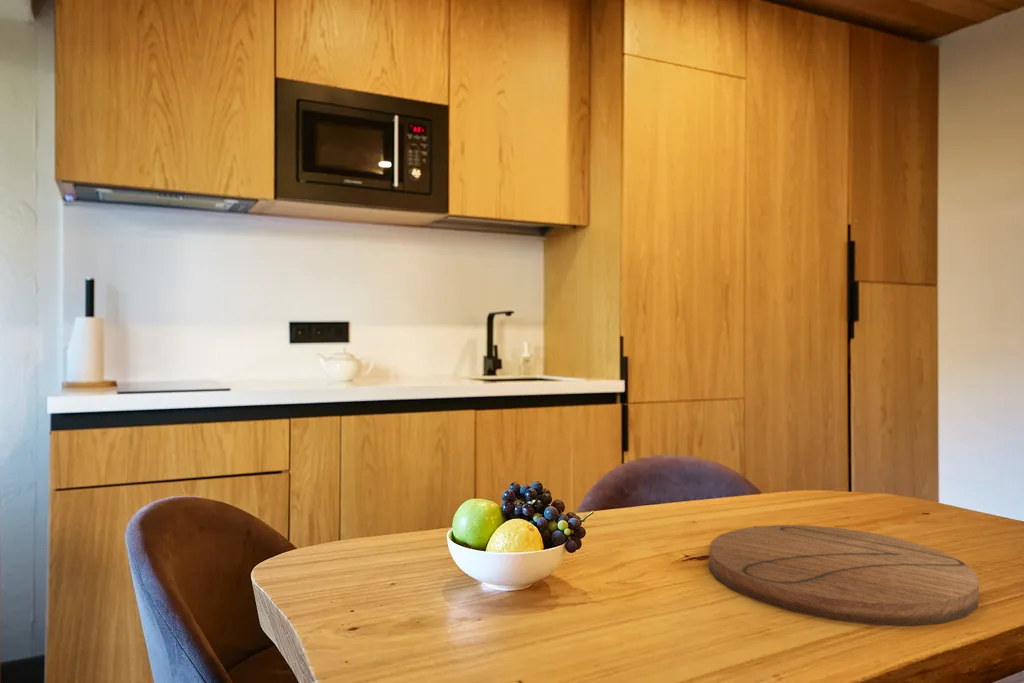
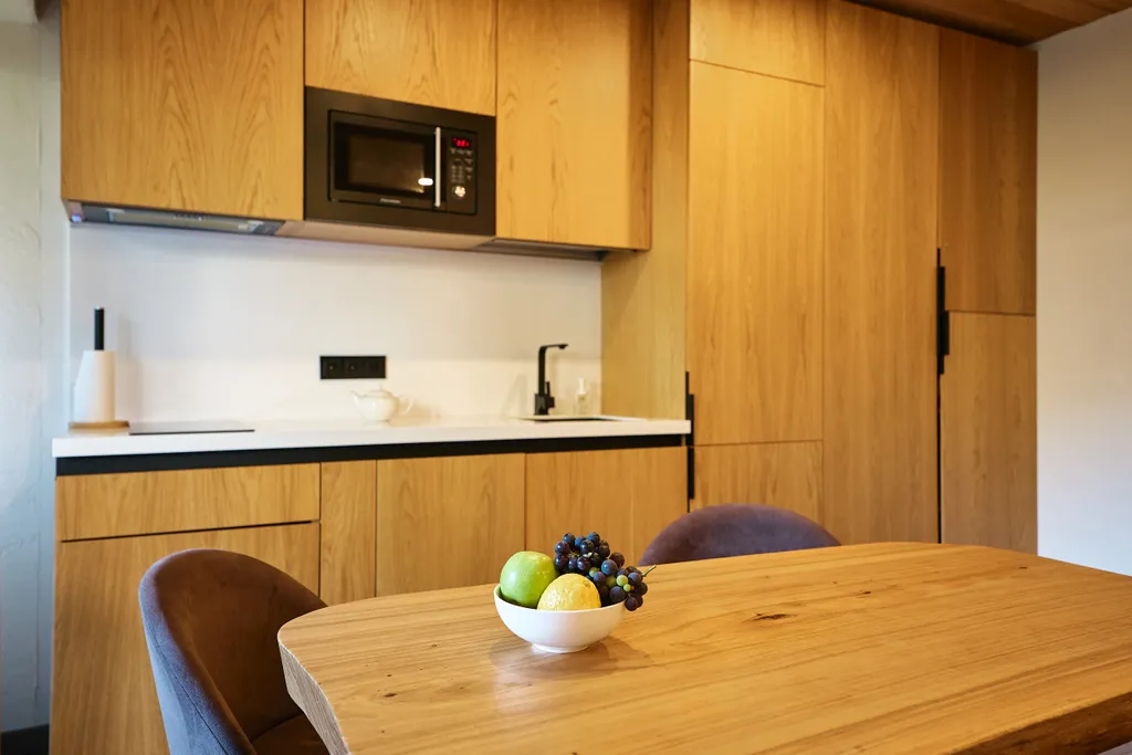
- cutting board [708,524,980,627]
